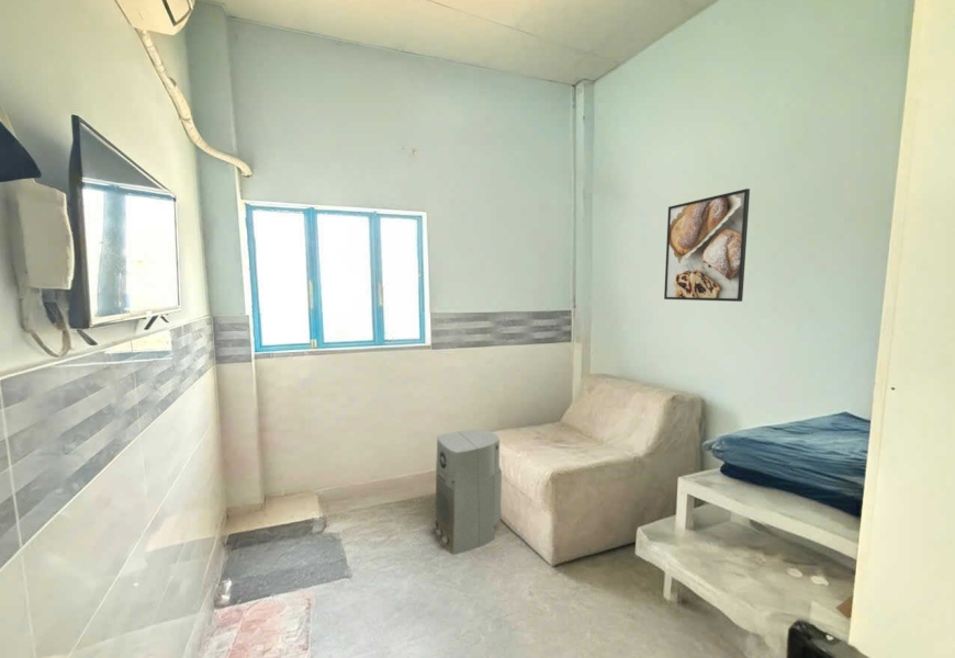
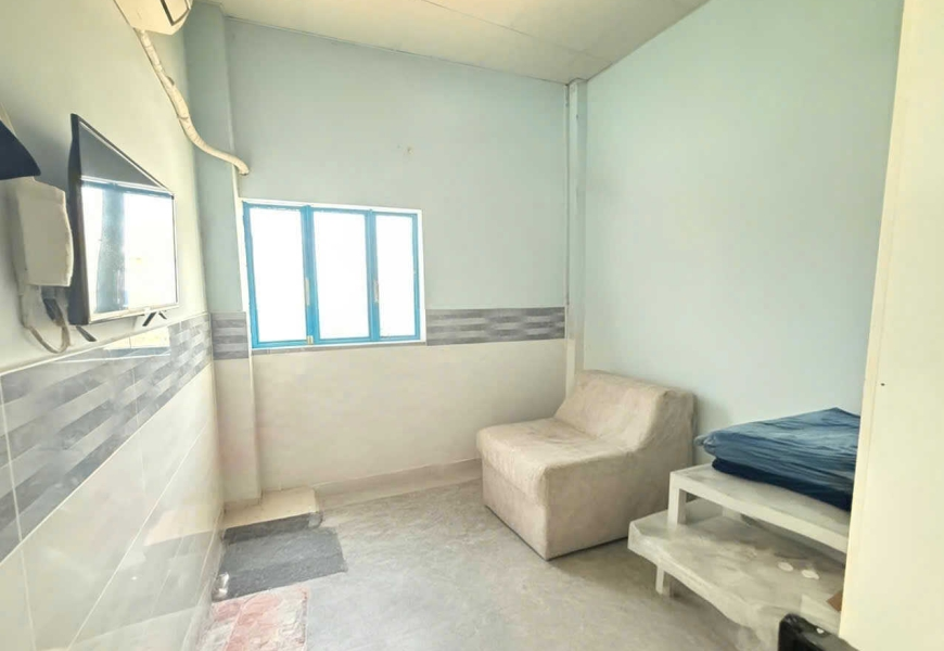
- air purifier [431,429,503,556]
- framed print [663,188,751,303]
